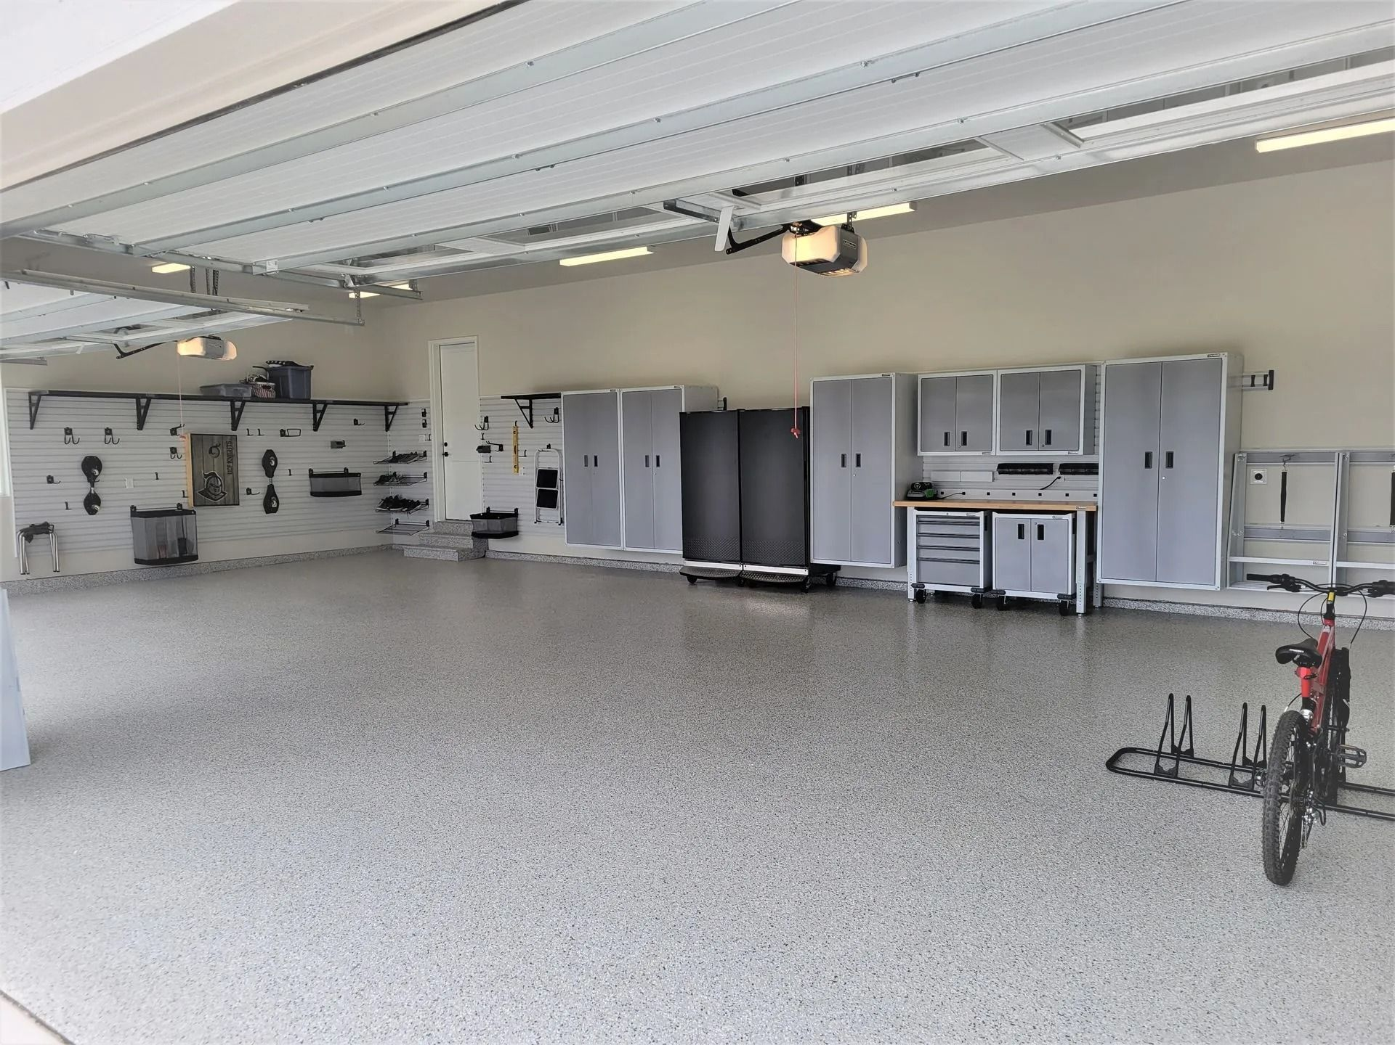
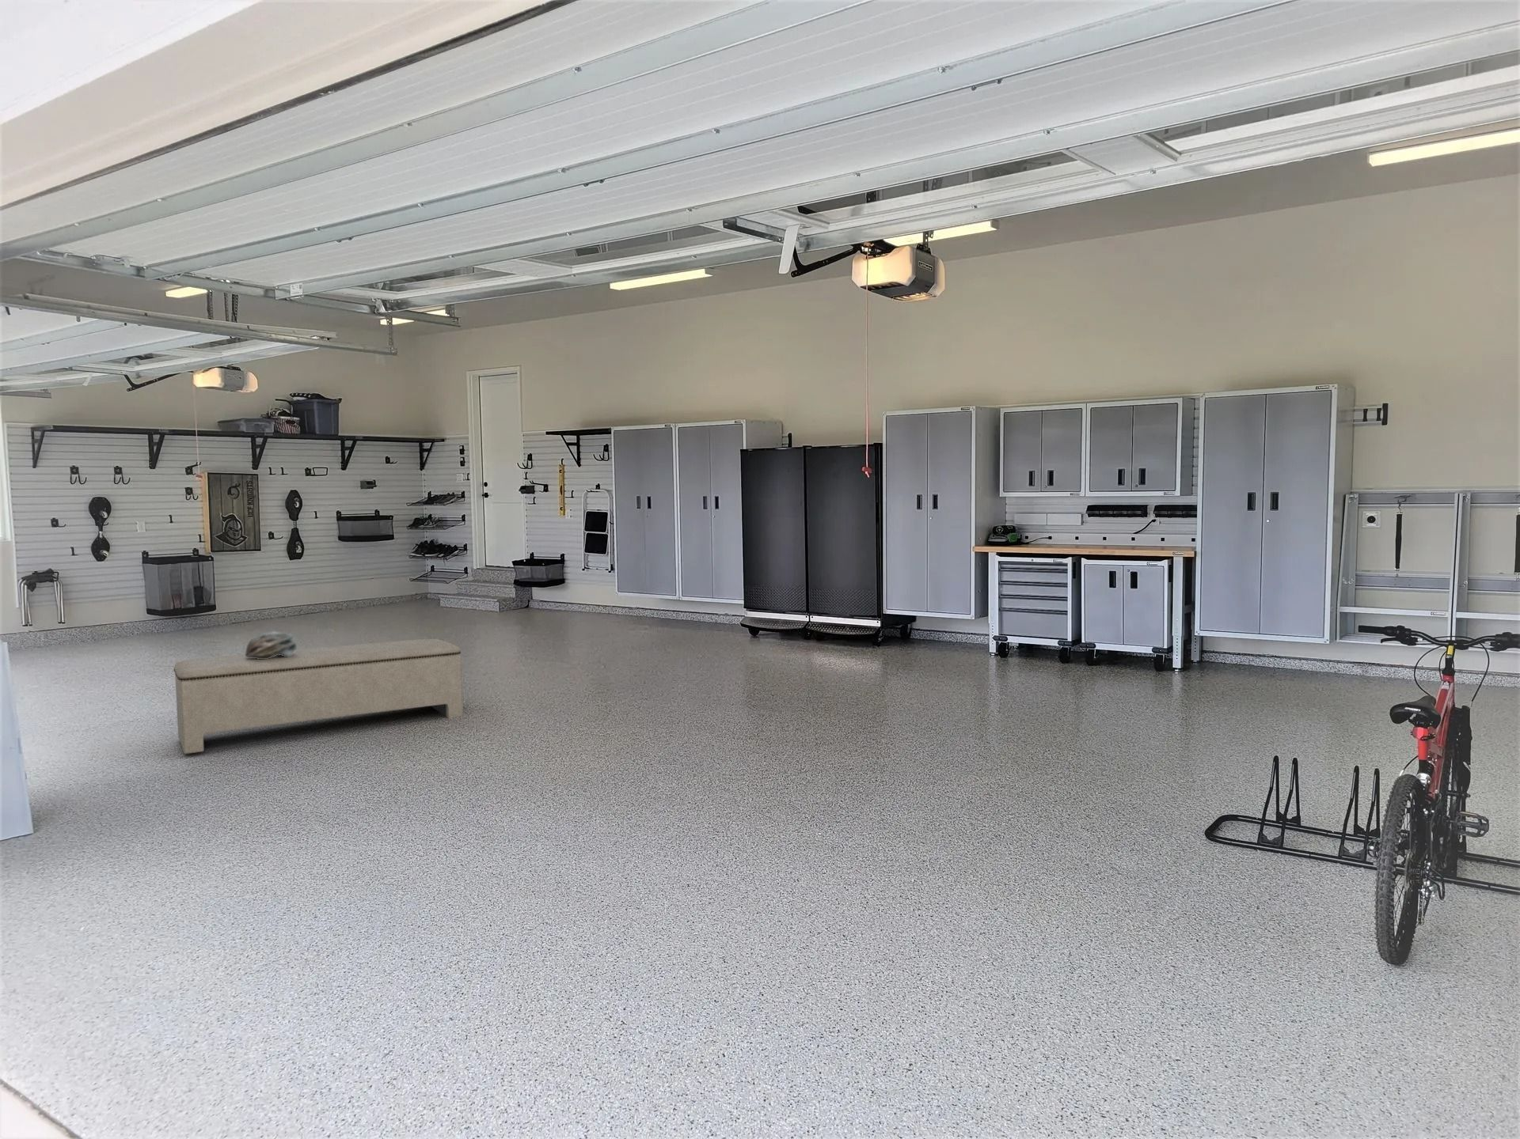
+ bench [174,639,464,755]
+ bicycle helmet [244,631,298,659]
